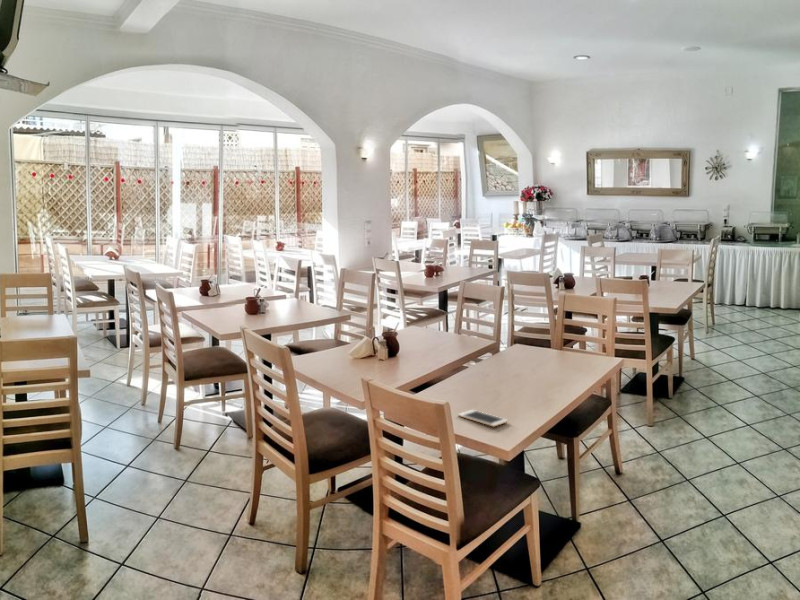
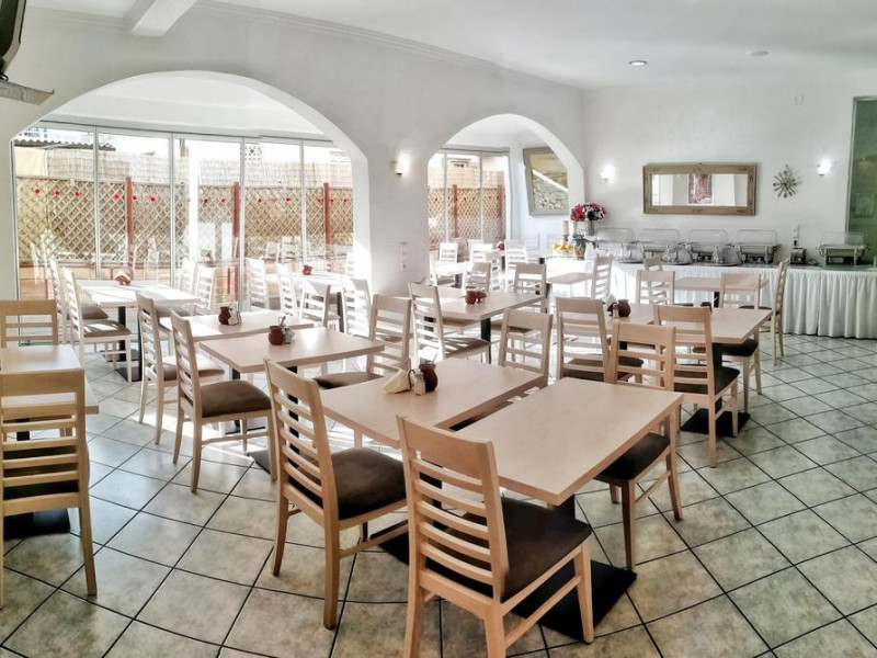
- cell phone [457,409,509,428]
